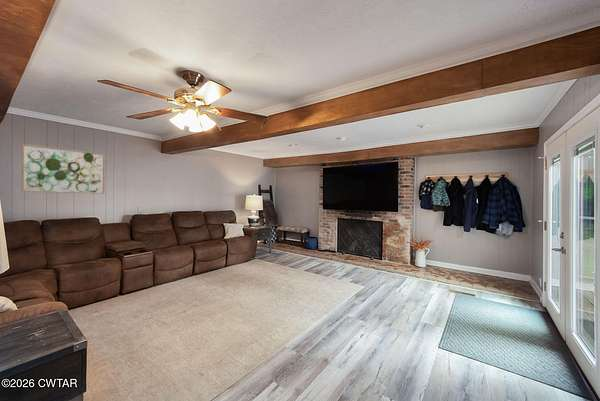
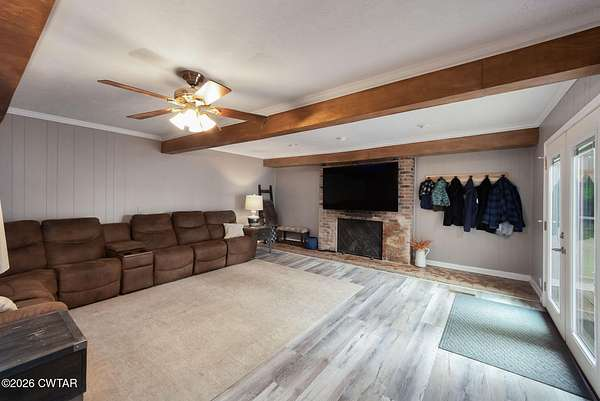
- wall art [21,143,106,195]
